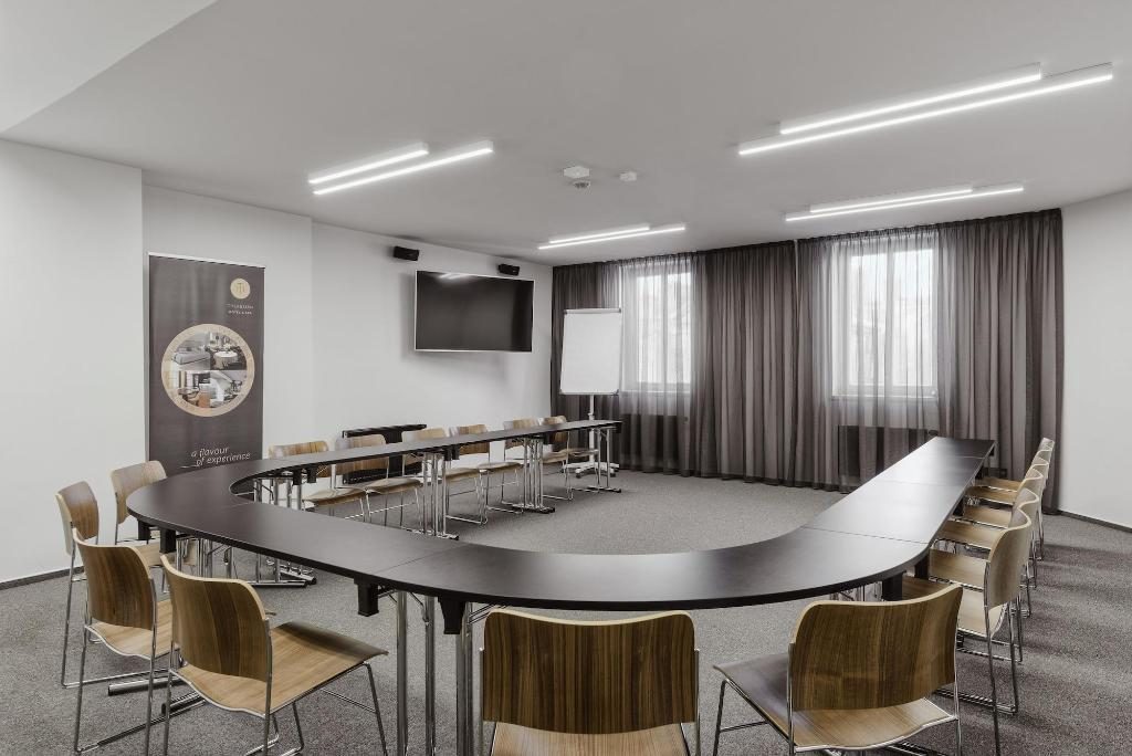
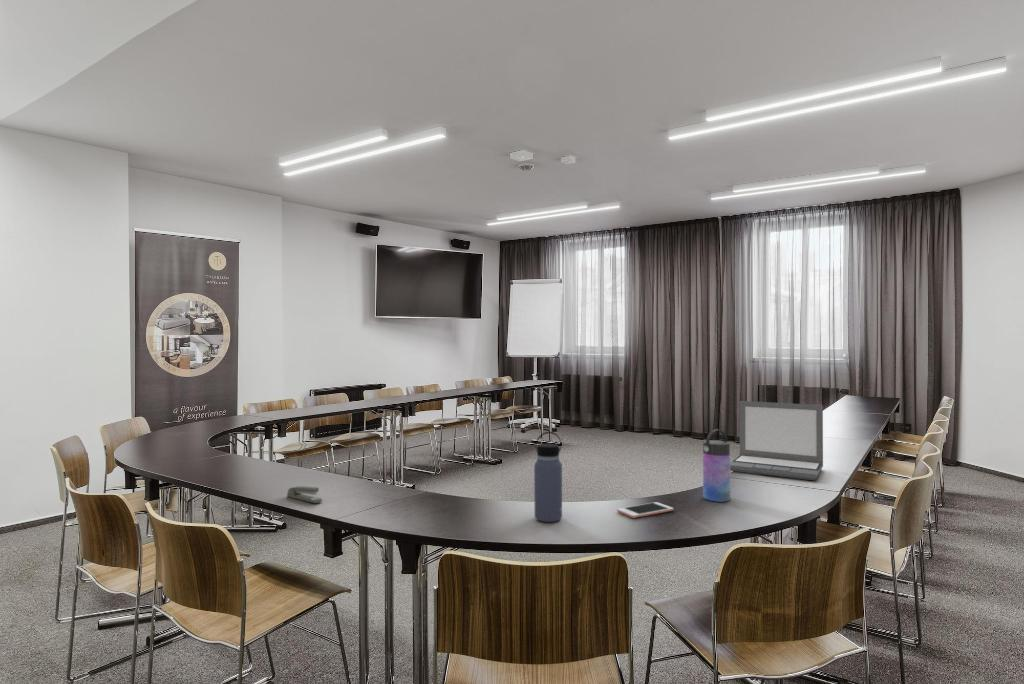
+ water bottle [533,431,563,523]
+ water bottle [702,428,731,503]
+ laptop [730,400,824,481]
+ cell phone [616,501,675,519]
+ stapler [286,485,323,504]
